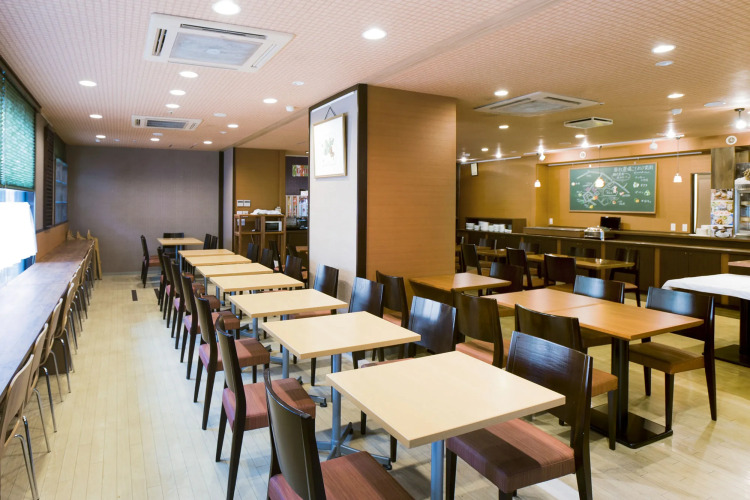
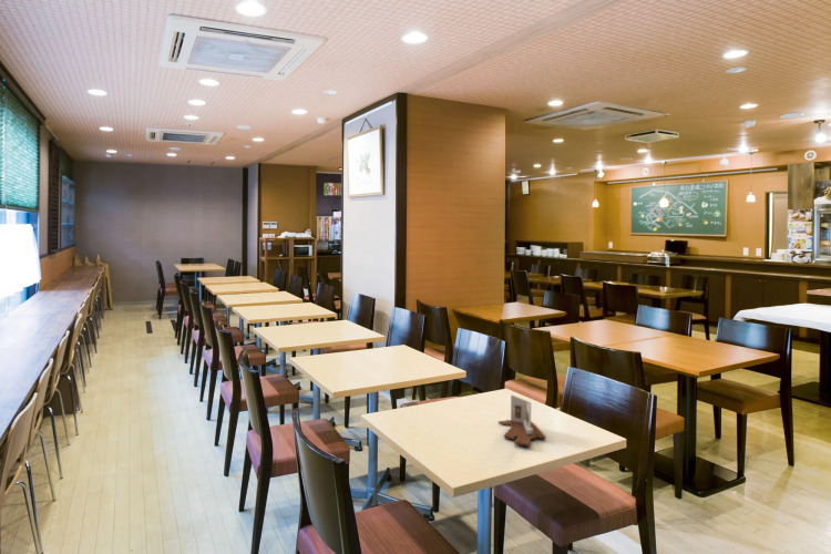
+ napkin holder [497,393,547,448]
